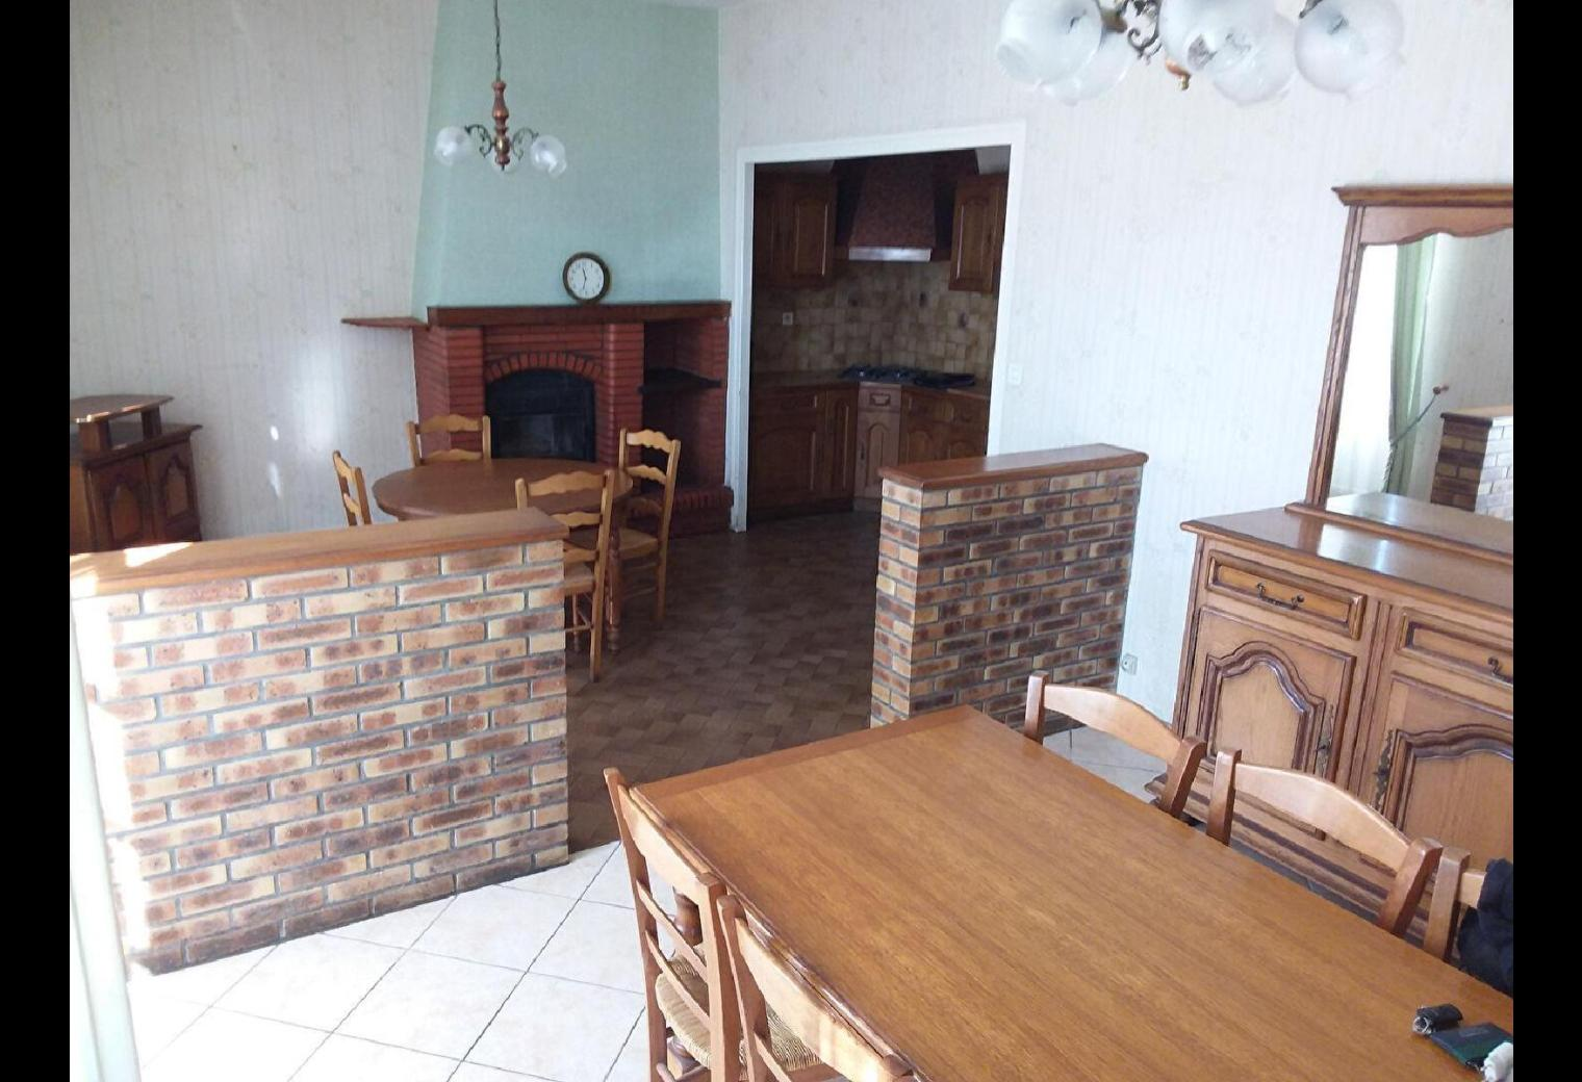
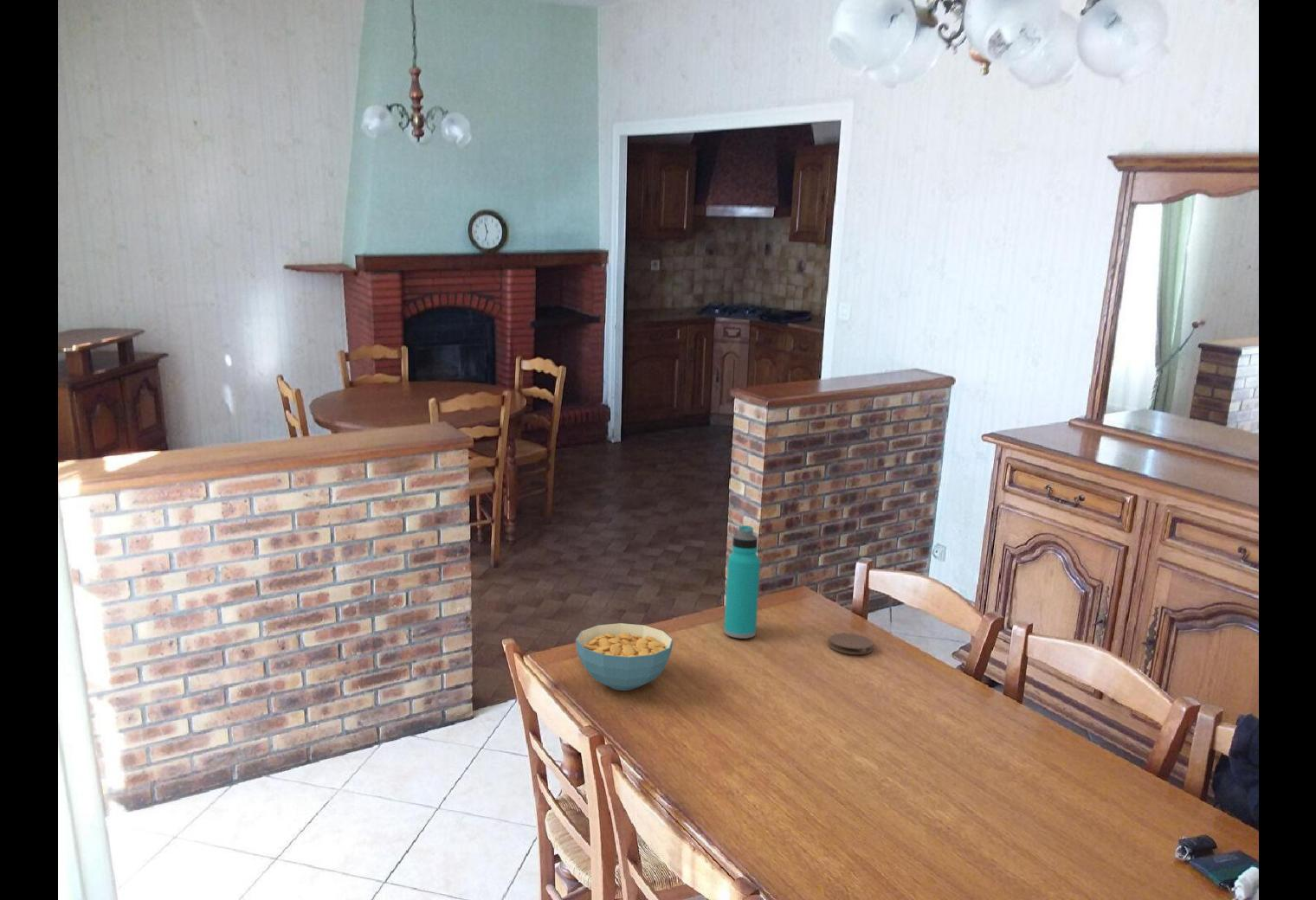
+ water bottle [723,524,761,640]
+ coaster [828,632,874,655]
+ cereal bowl [575,622,674,691]
